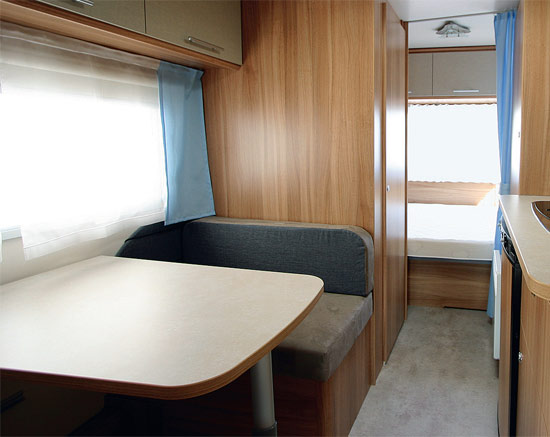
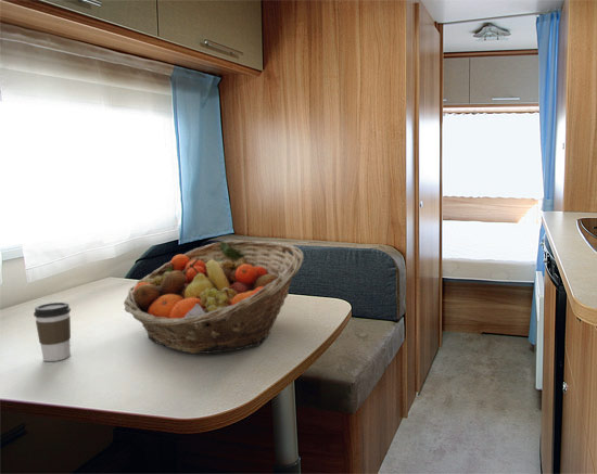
+ fruit basket [123,240,305,355]
+ coffee cup [33,302,72,362]
